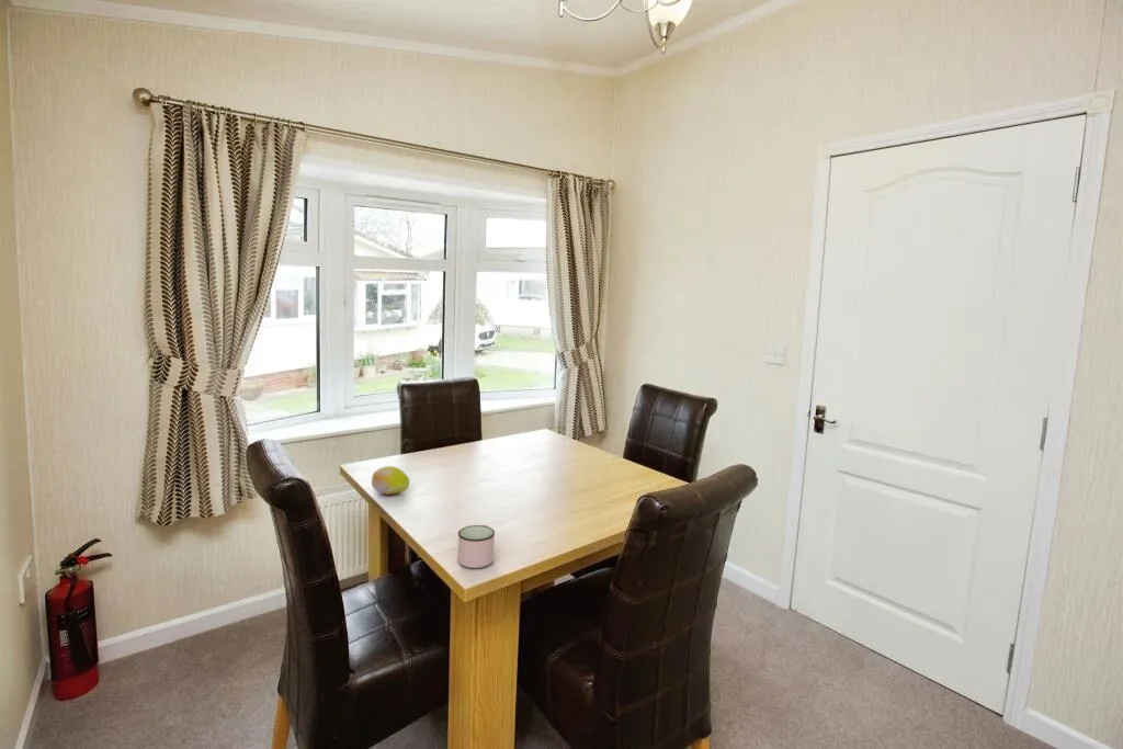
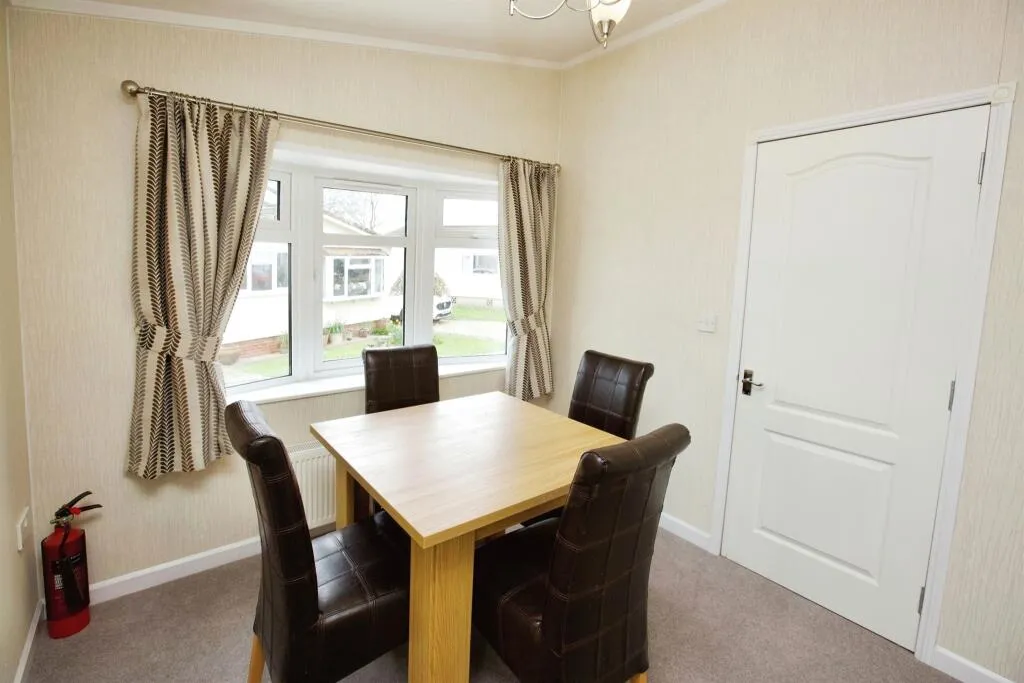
- fruit [371,465,410,496]
- mug [457,524,496,569]
